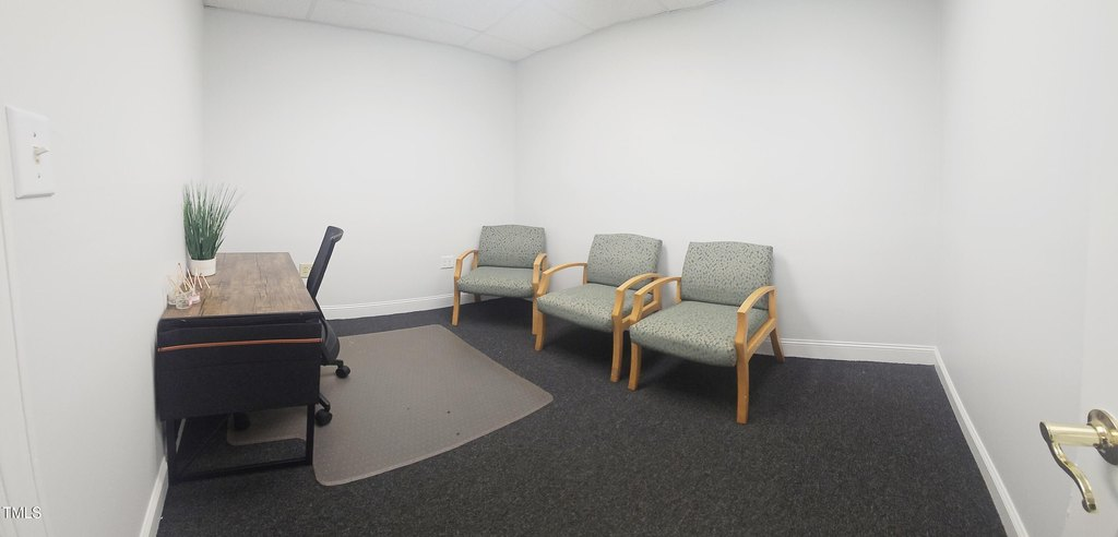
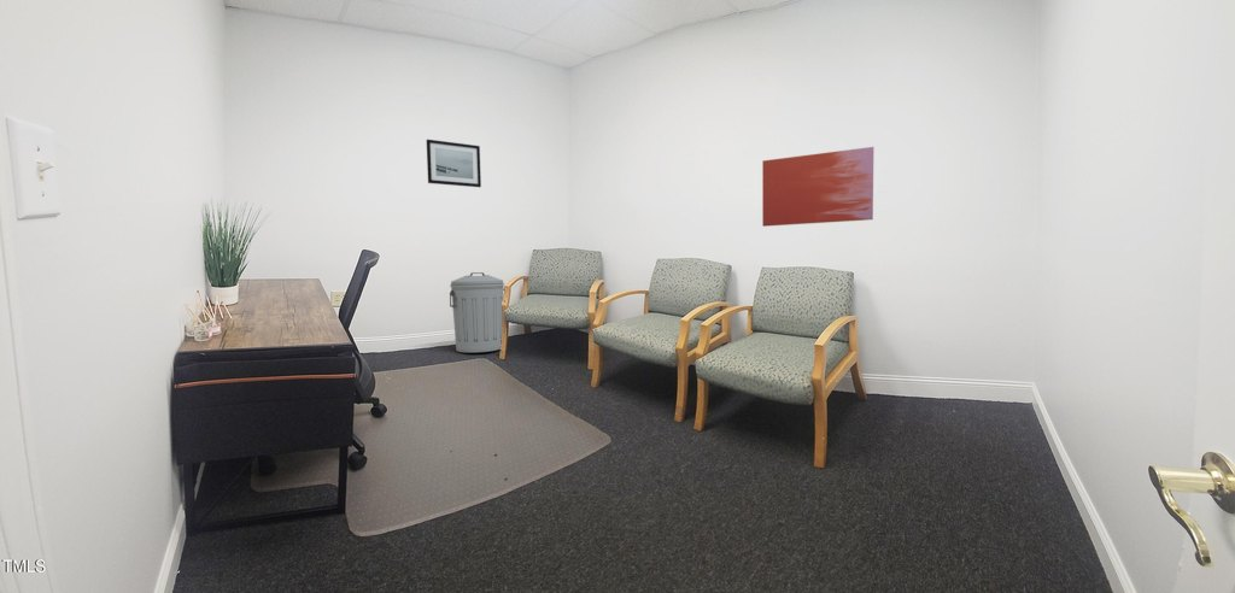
+ wall art [761,146,874,228]
+ trash can [449,271,505,353]
+ wall art [426,139,482,188]
